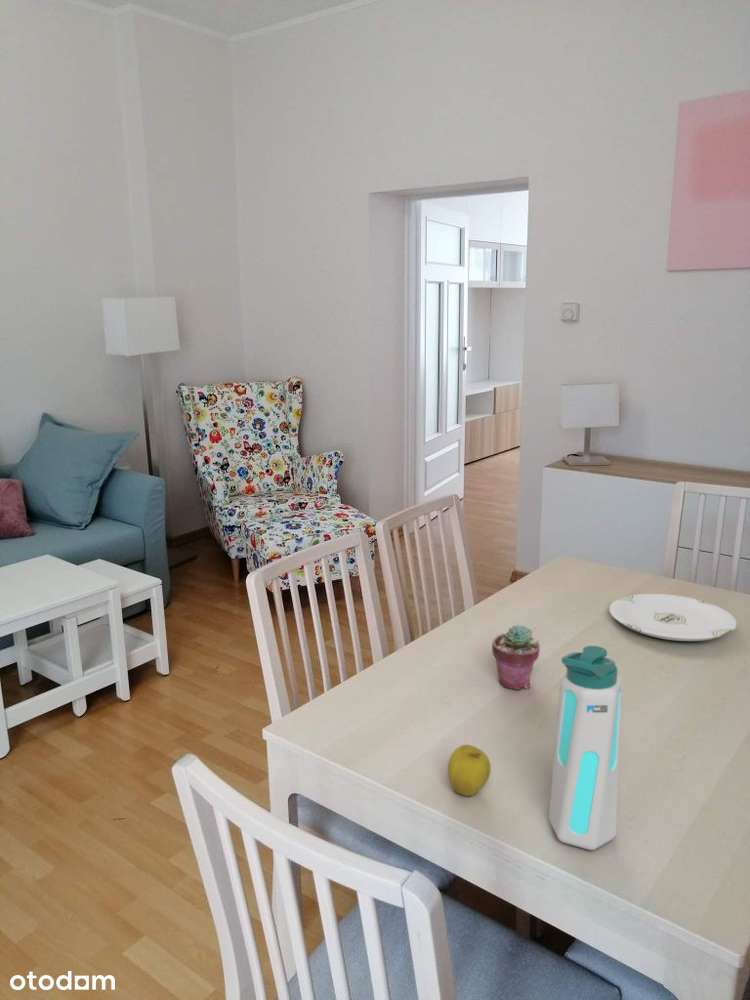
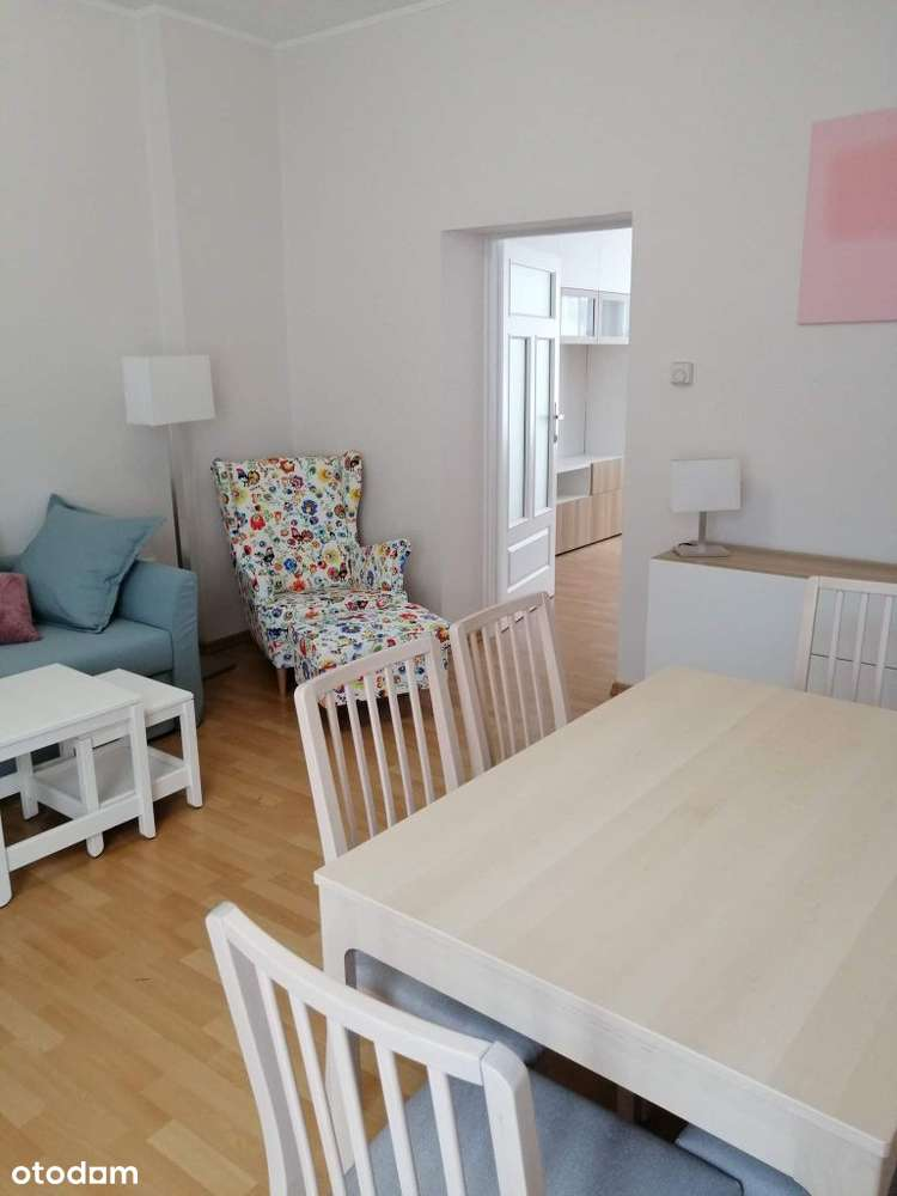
- apple [447,744,491,797]
- plate [608,593,738,642]
- potted succulent [491,624,541,691]
- water bottle [548,645,623,851]
